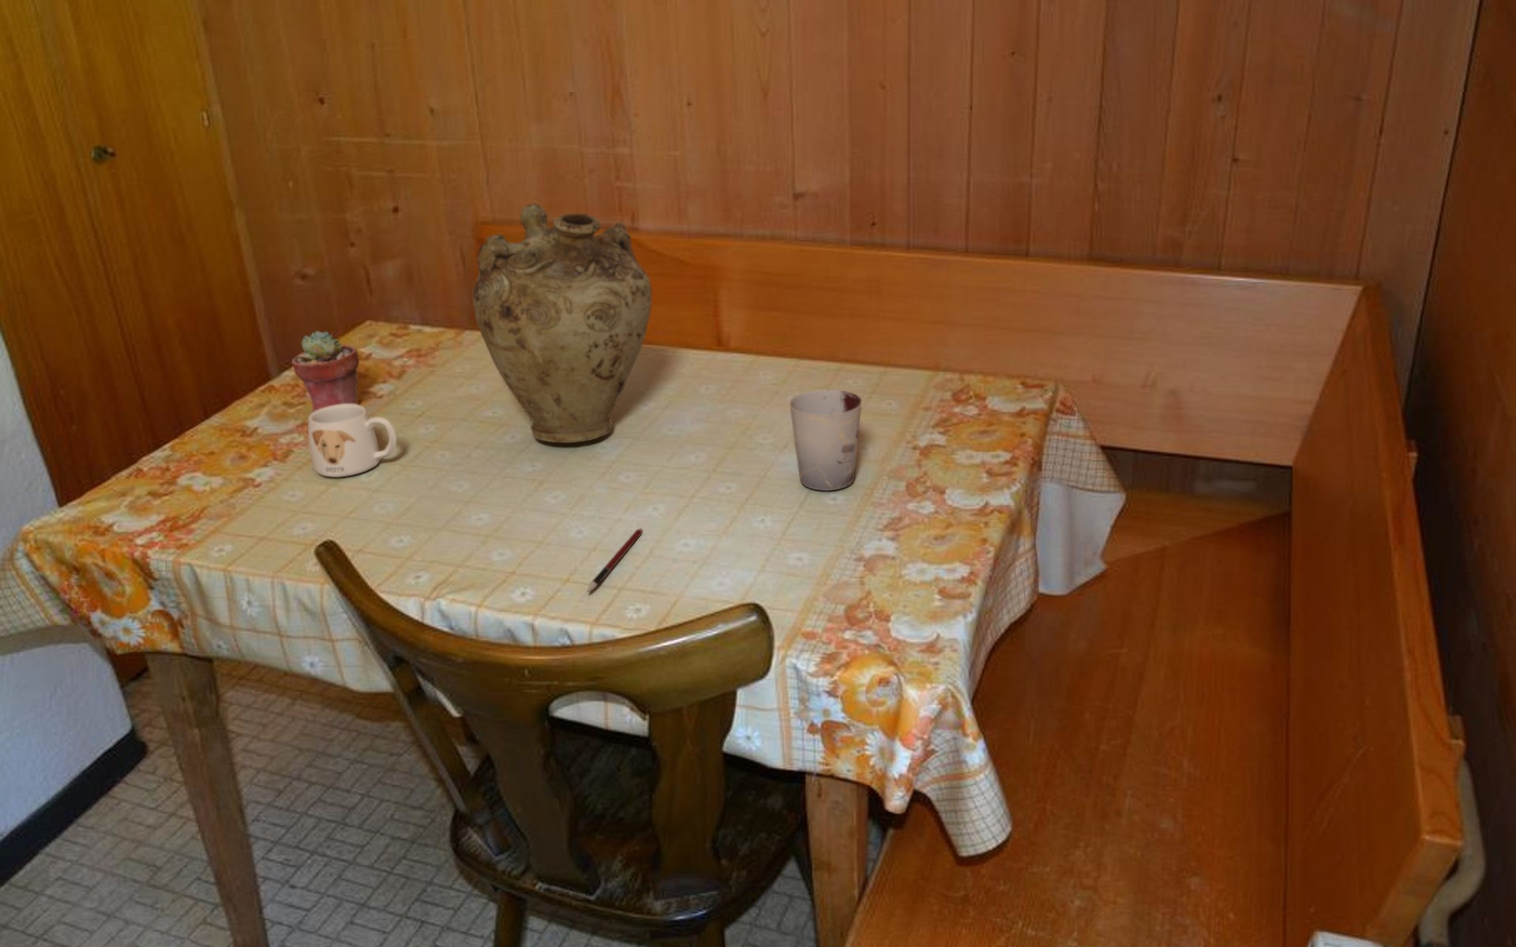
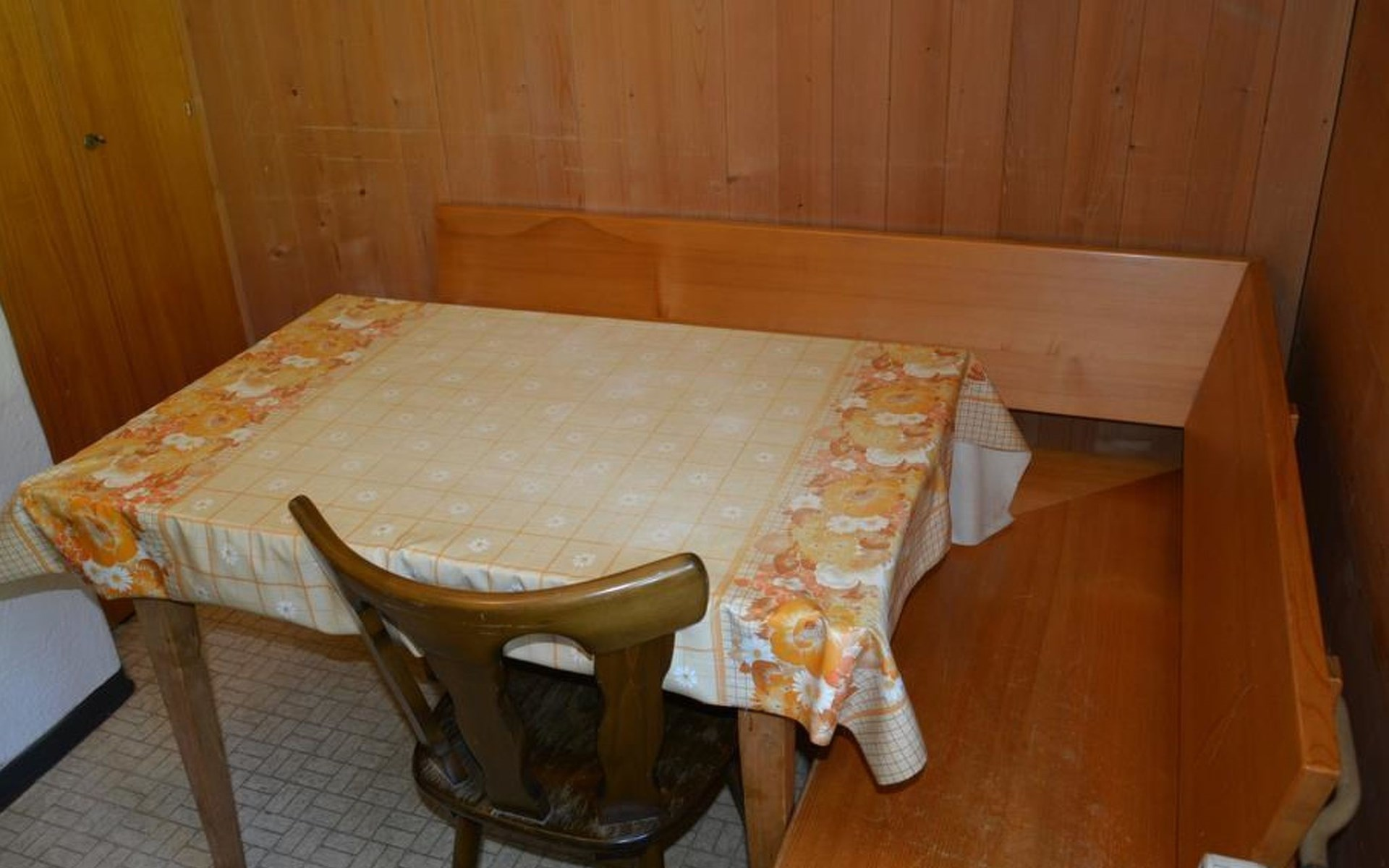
- potted succulent [291,329,360,412]
- vase [473,203,653,444]
- cup [789,389,863,492]
- mug [307,404,397,478]
- pen [586,528,644,594]
